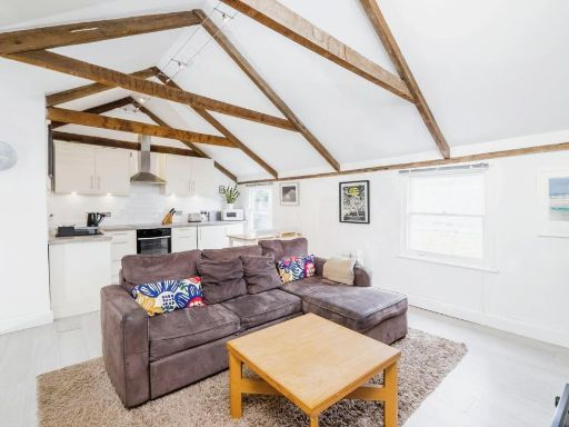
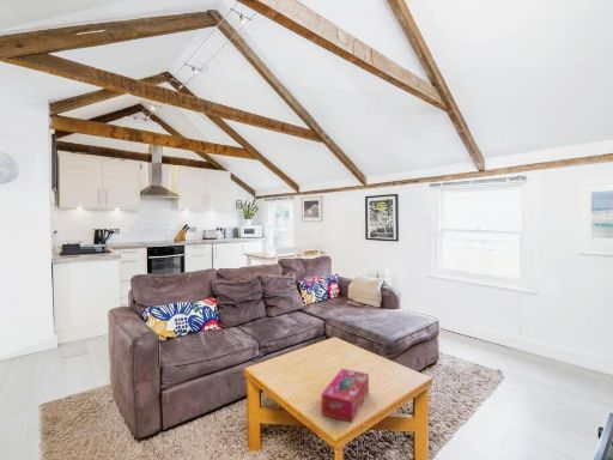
+ tissue box [321,368,370,424]
